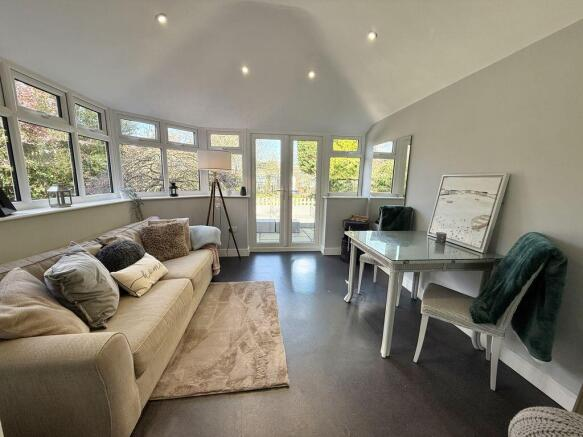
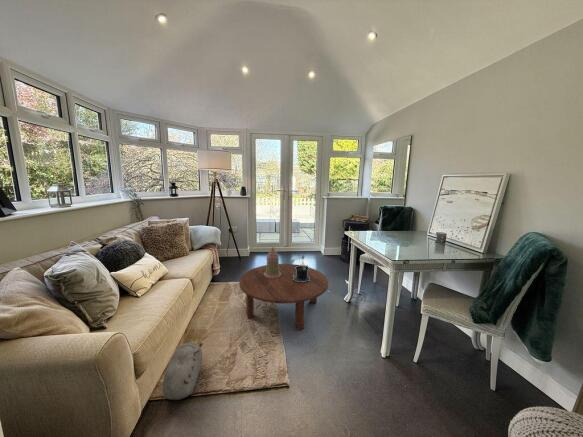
+ plush toy [162,342,204,401]
+ coffee table [238,263,329,331]
+ potted plant [293,250,310,282]
+ decorative container [264,246,281,278]
